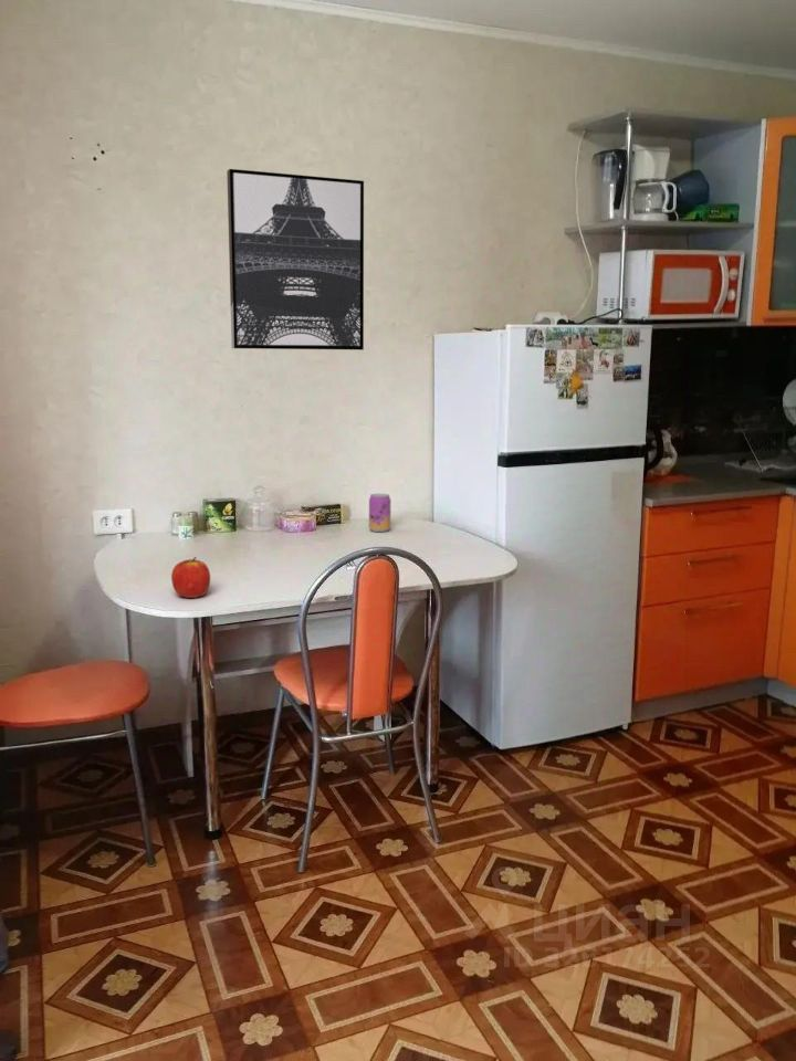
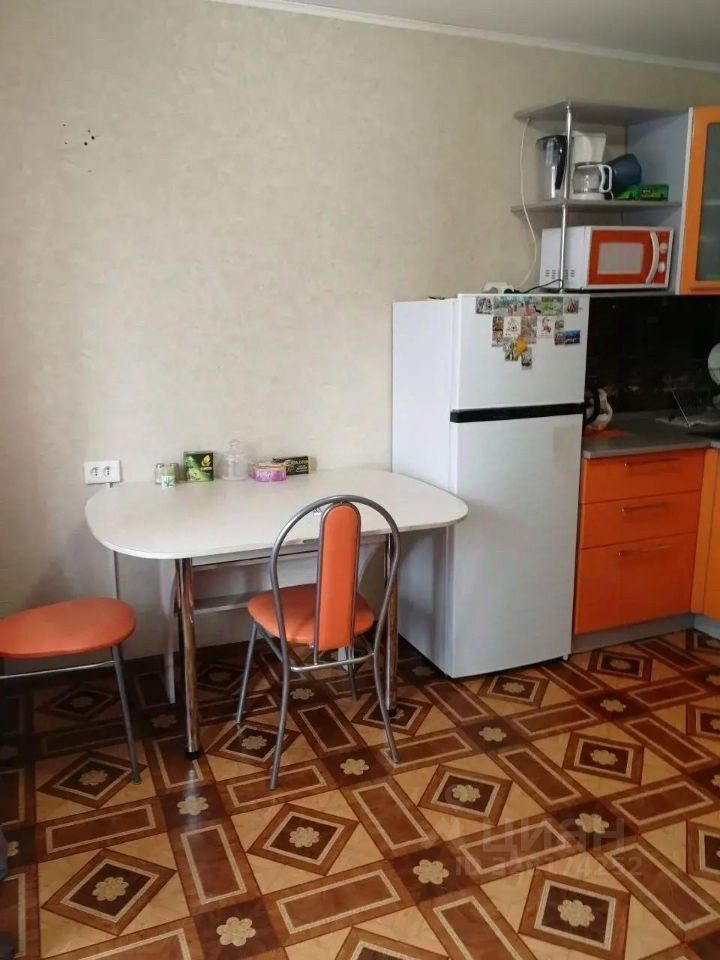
- wall art [226,168,365,351]
- beverage can [368,493,391,533]
- apple [170,556,211,599]
